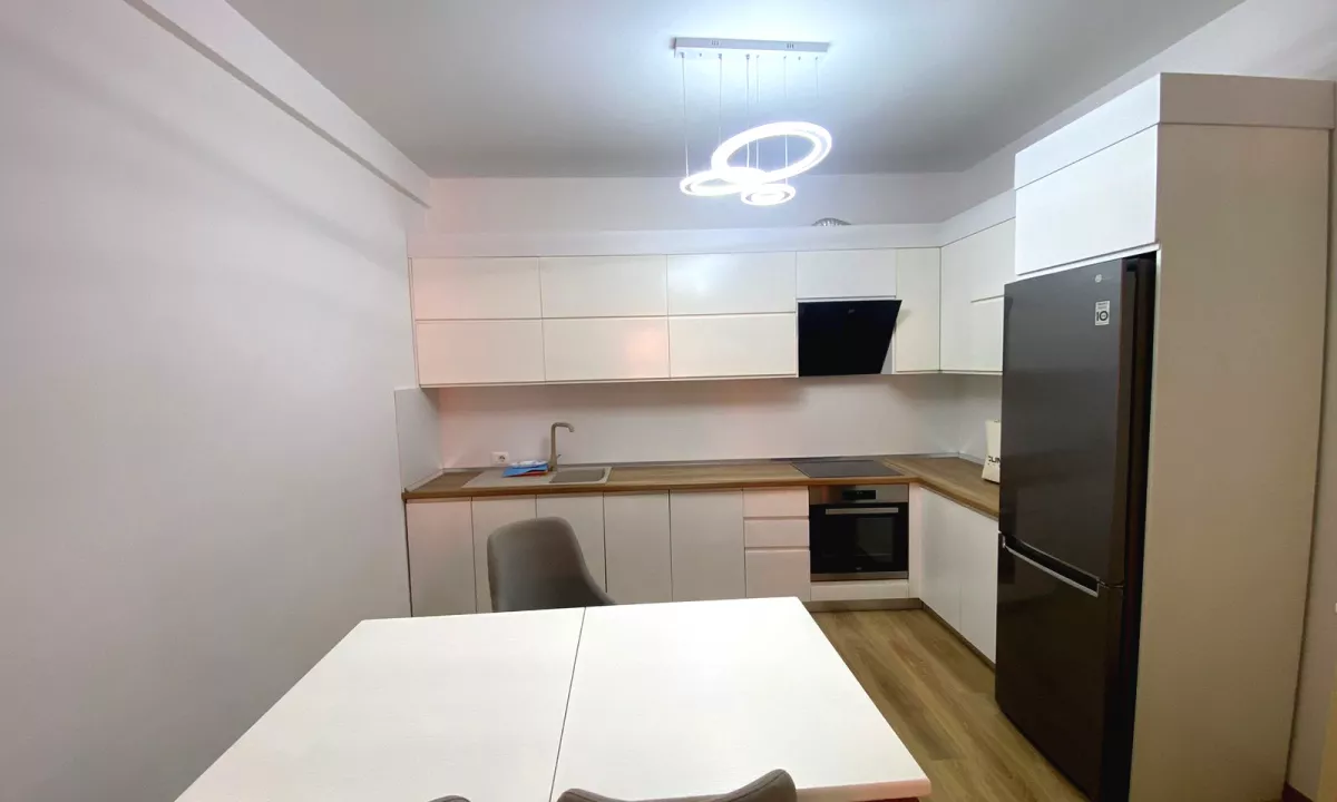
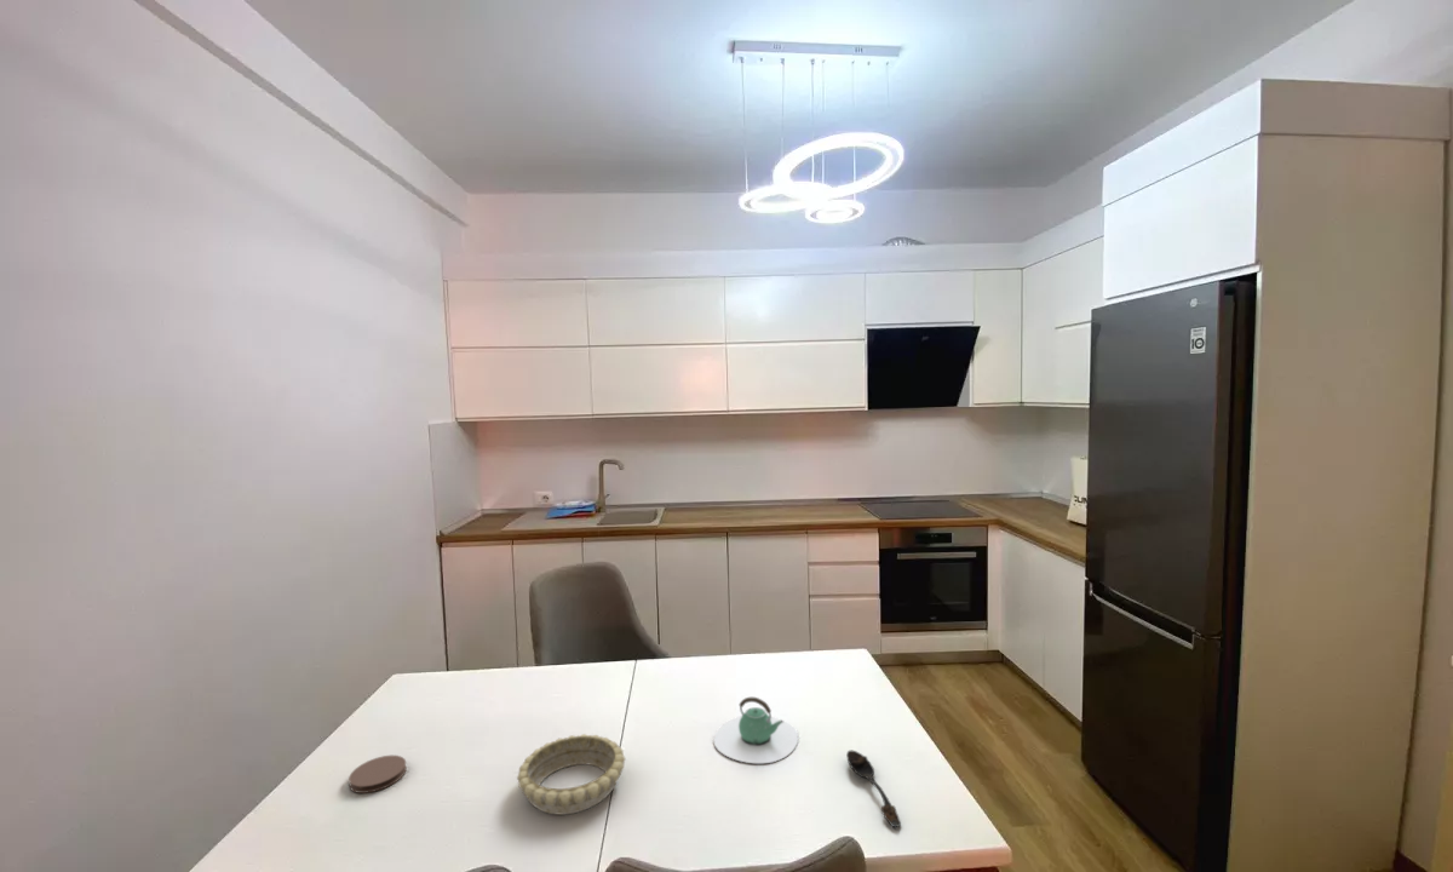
+ teapot [713,696,799,764]
+ coaster [348,755,408,794]
+ spoon [845,750,902,828]
+ decorative bowl [516,733,626,815]
